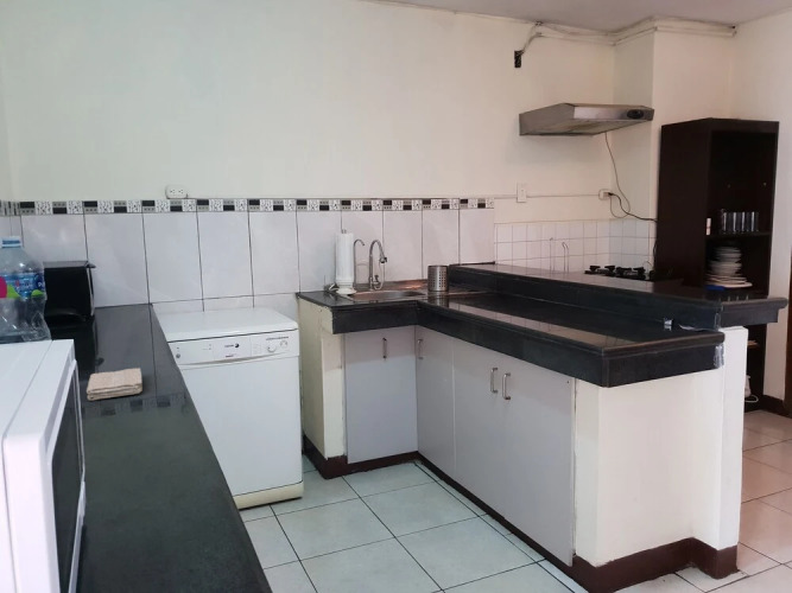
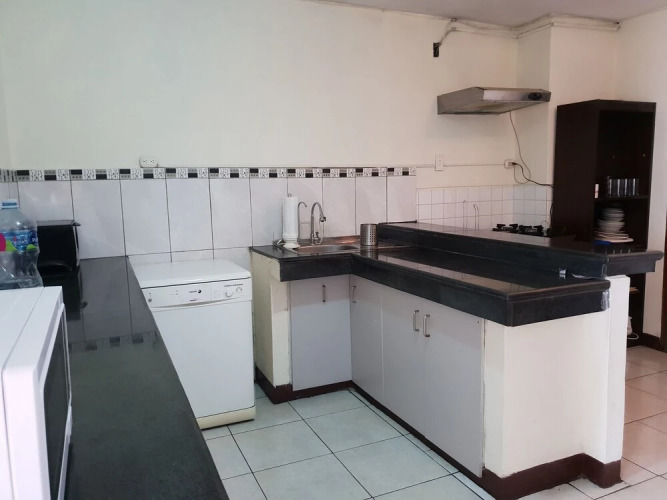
- washcloth [85,366,144,401]
